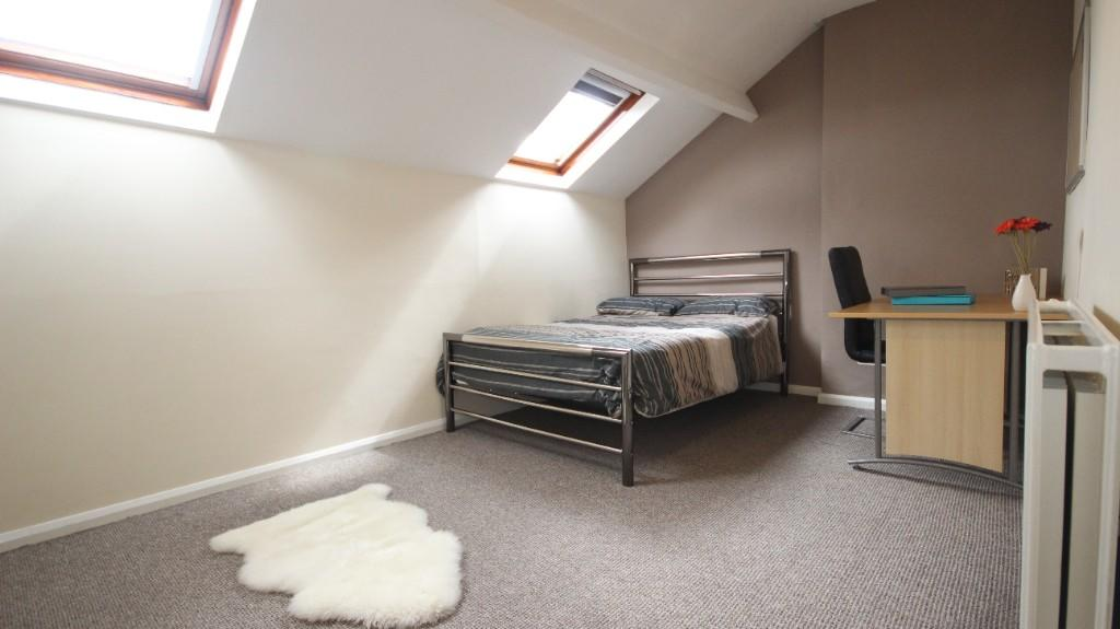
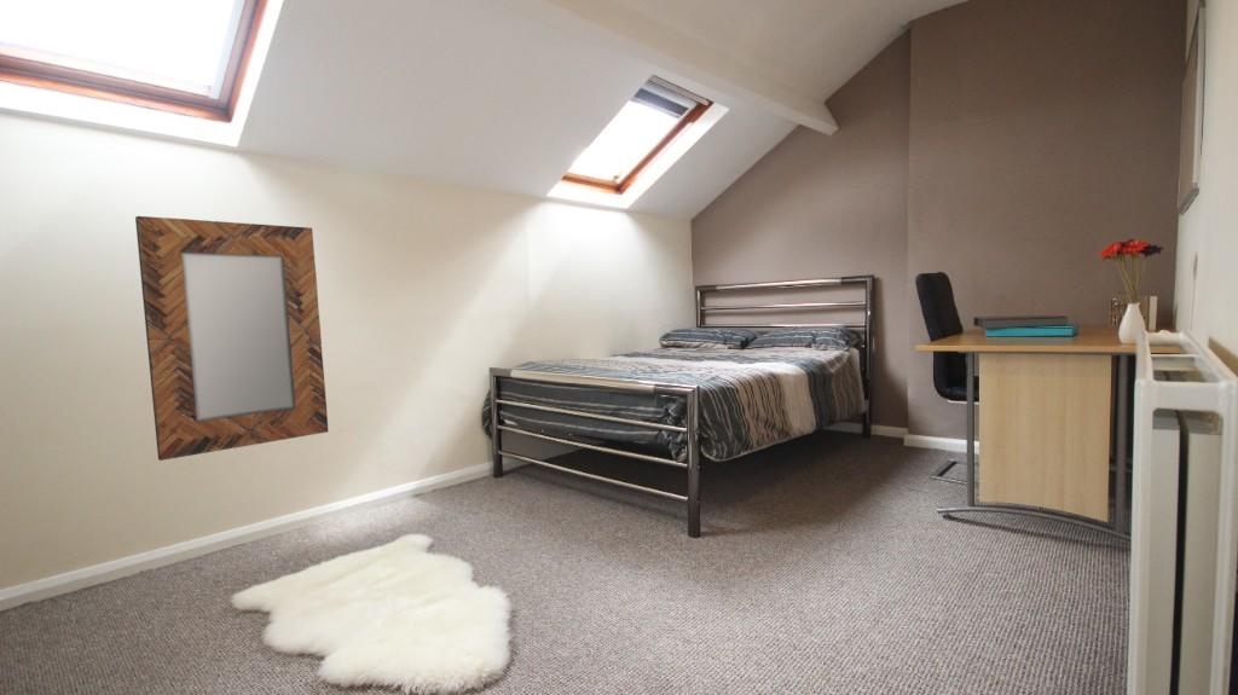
+ home mirror [134,215,329,462]
